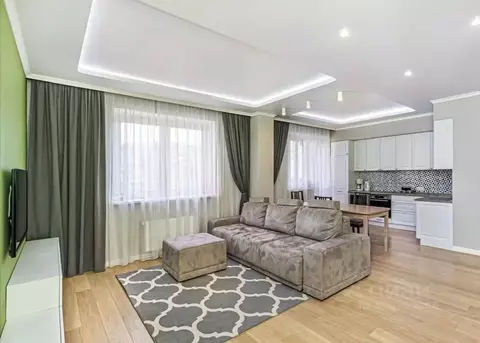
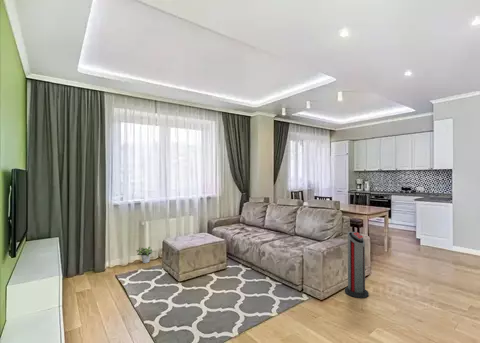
+ potted plant [135,246,153,264]
+ air purifier [344,231,370,299]
